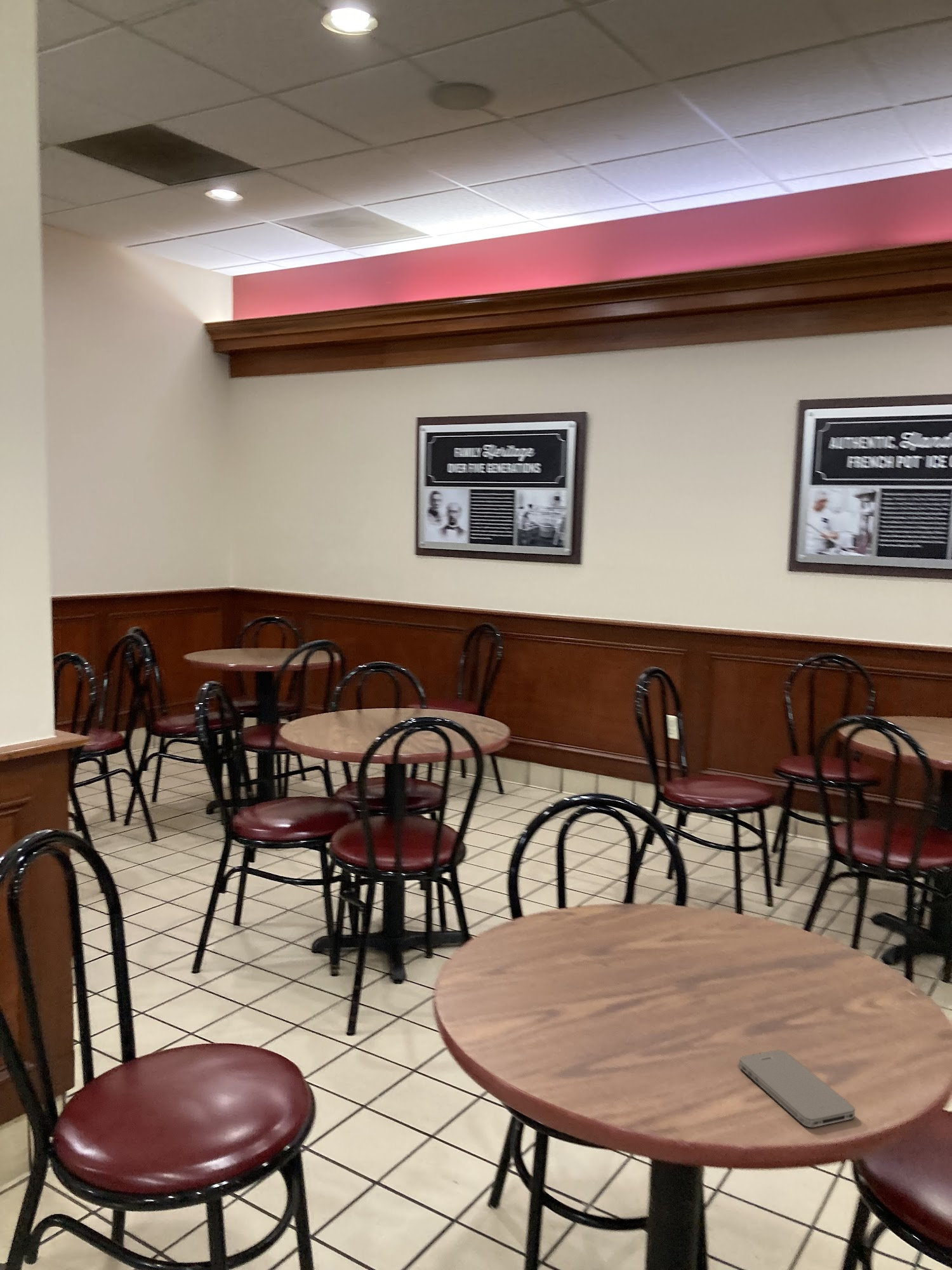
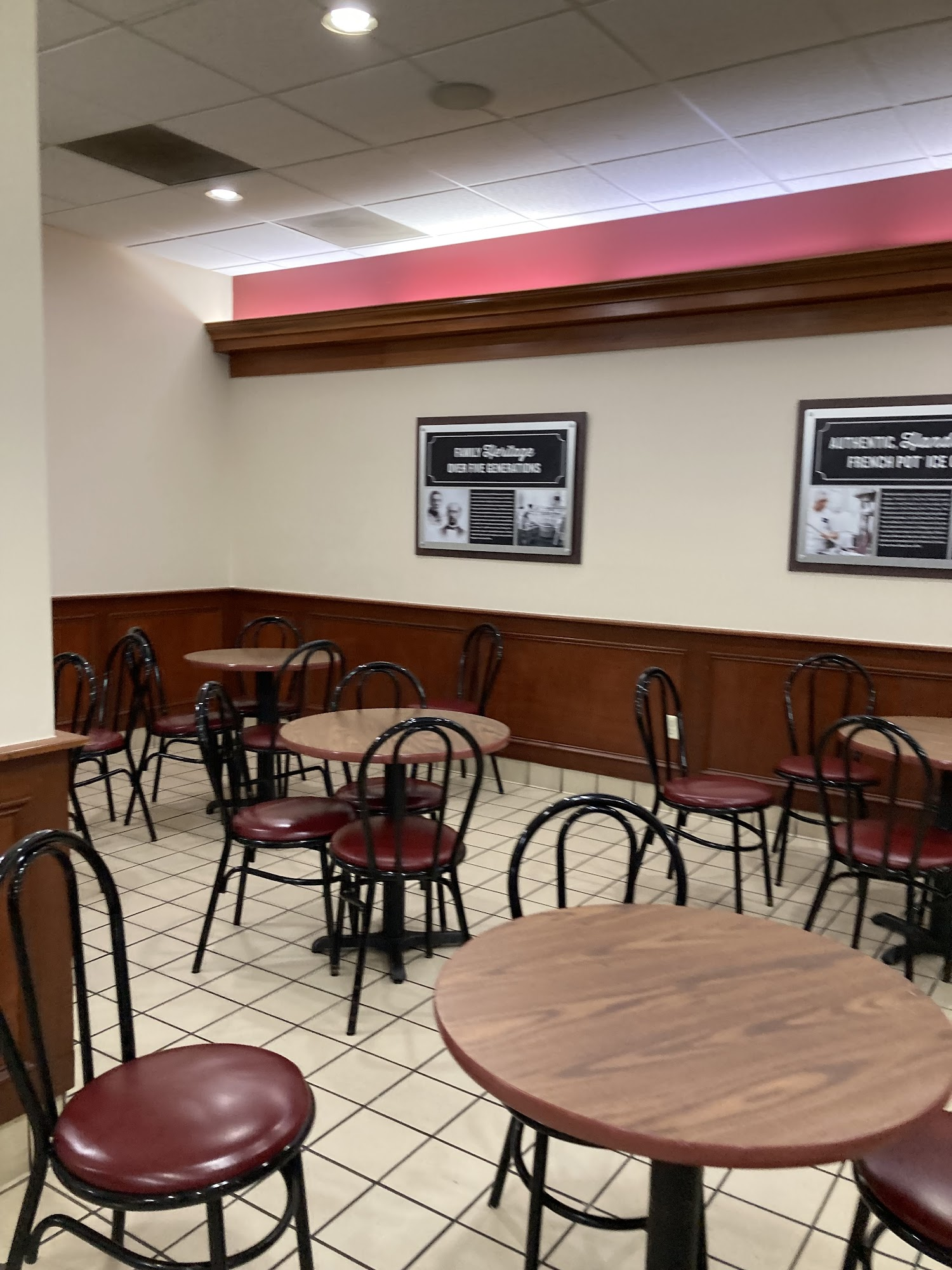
- smartphone [738,1050,856,1128]
